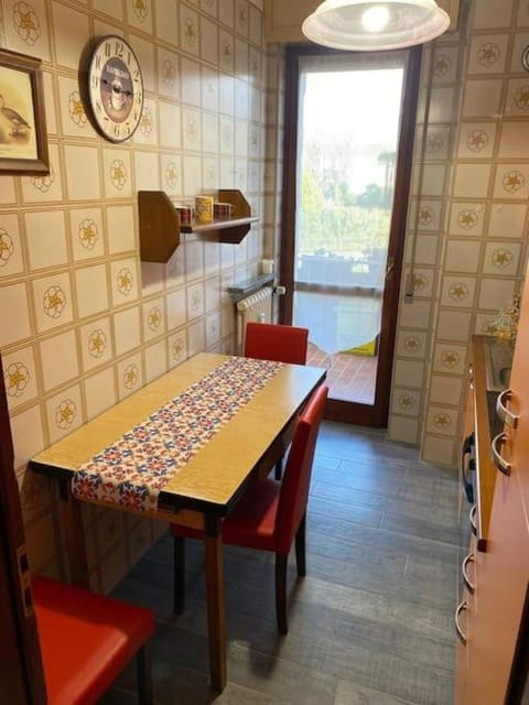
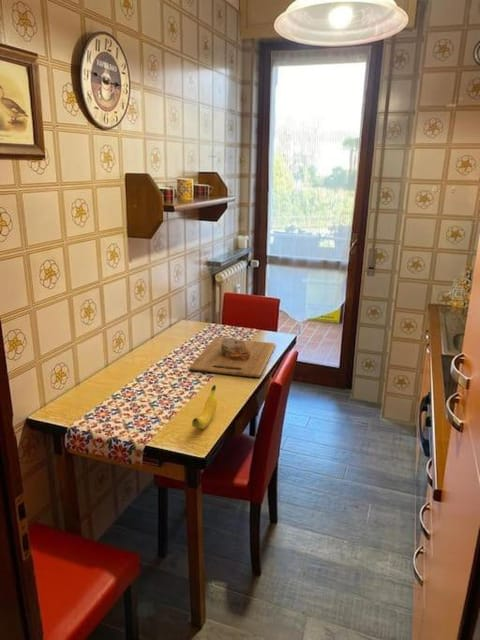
+ cutting board [189,337,276,378]
+ banana [191,384,218,430]
